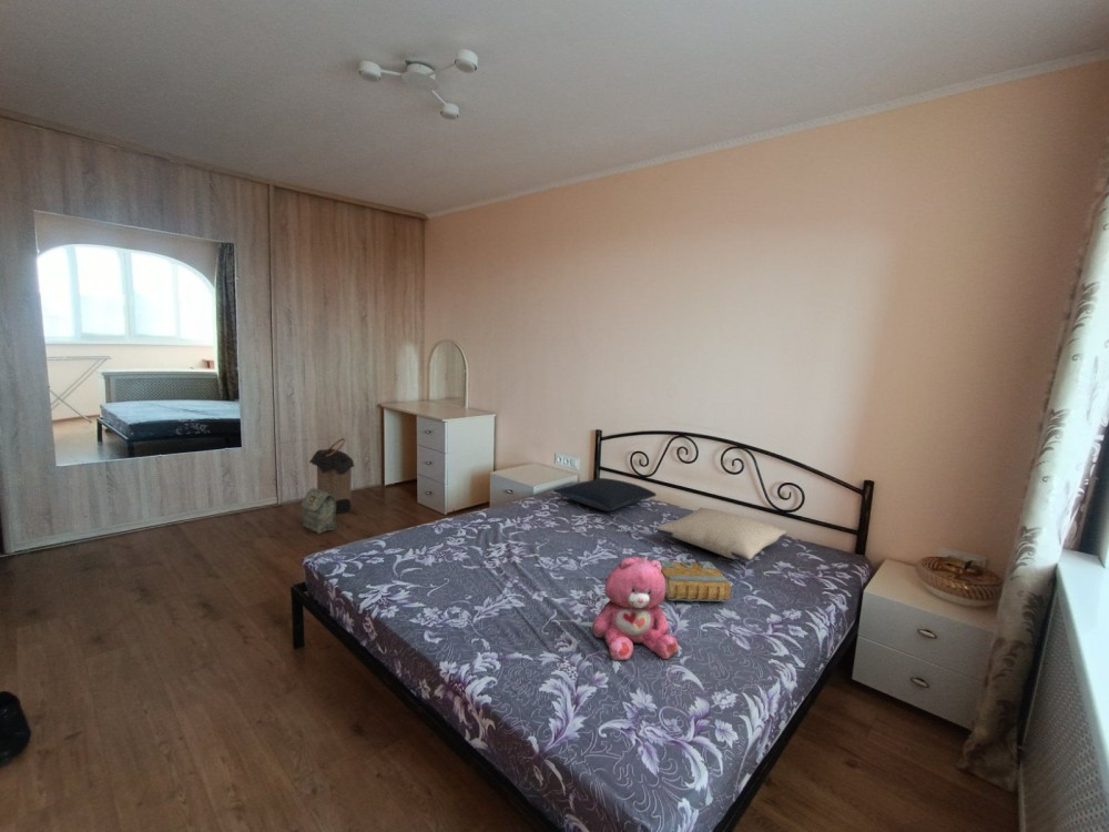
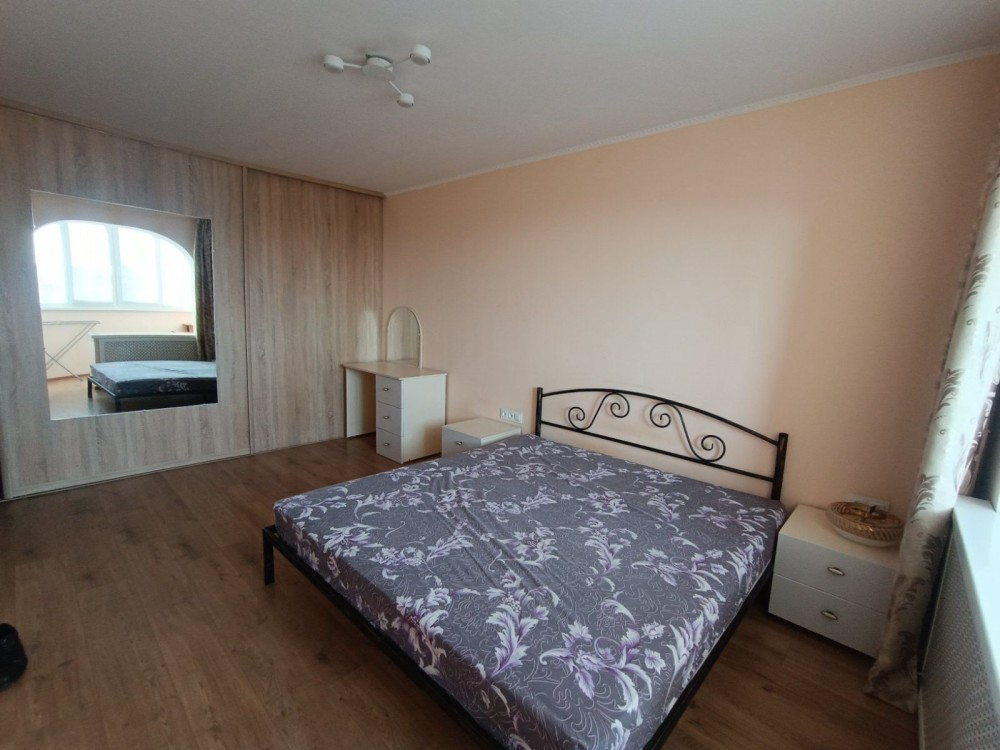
- book [658,559,732,602]
- pillow [552,477,658,513]
- teddy bear [591,556,679,662]
- pillow [655,507,788,562]
- laundry hamper [308,437,357,515]
- bag [301,486,337,535]
